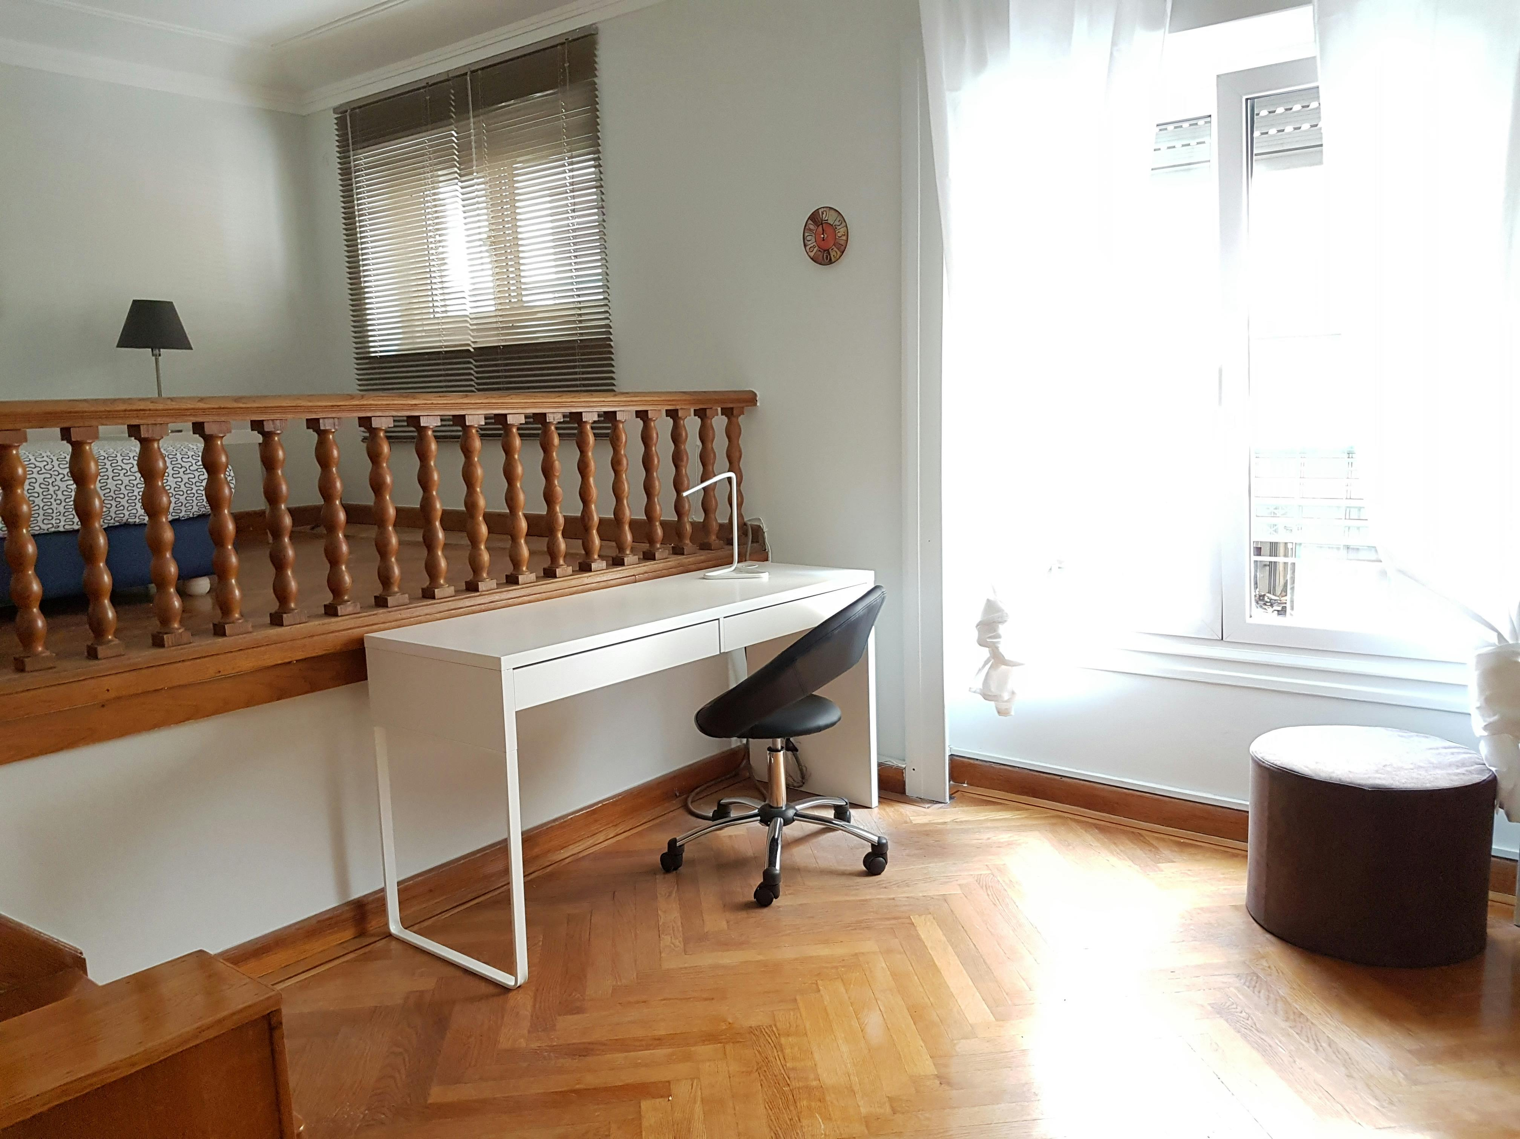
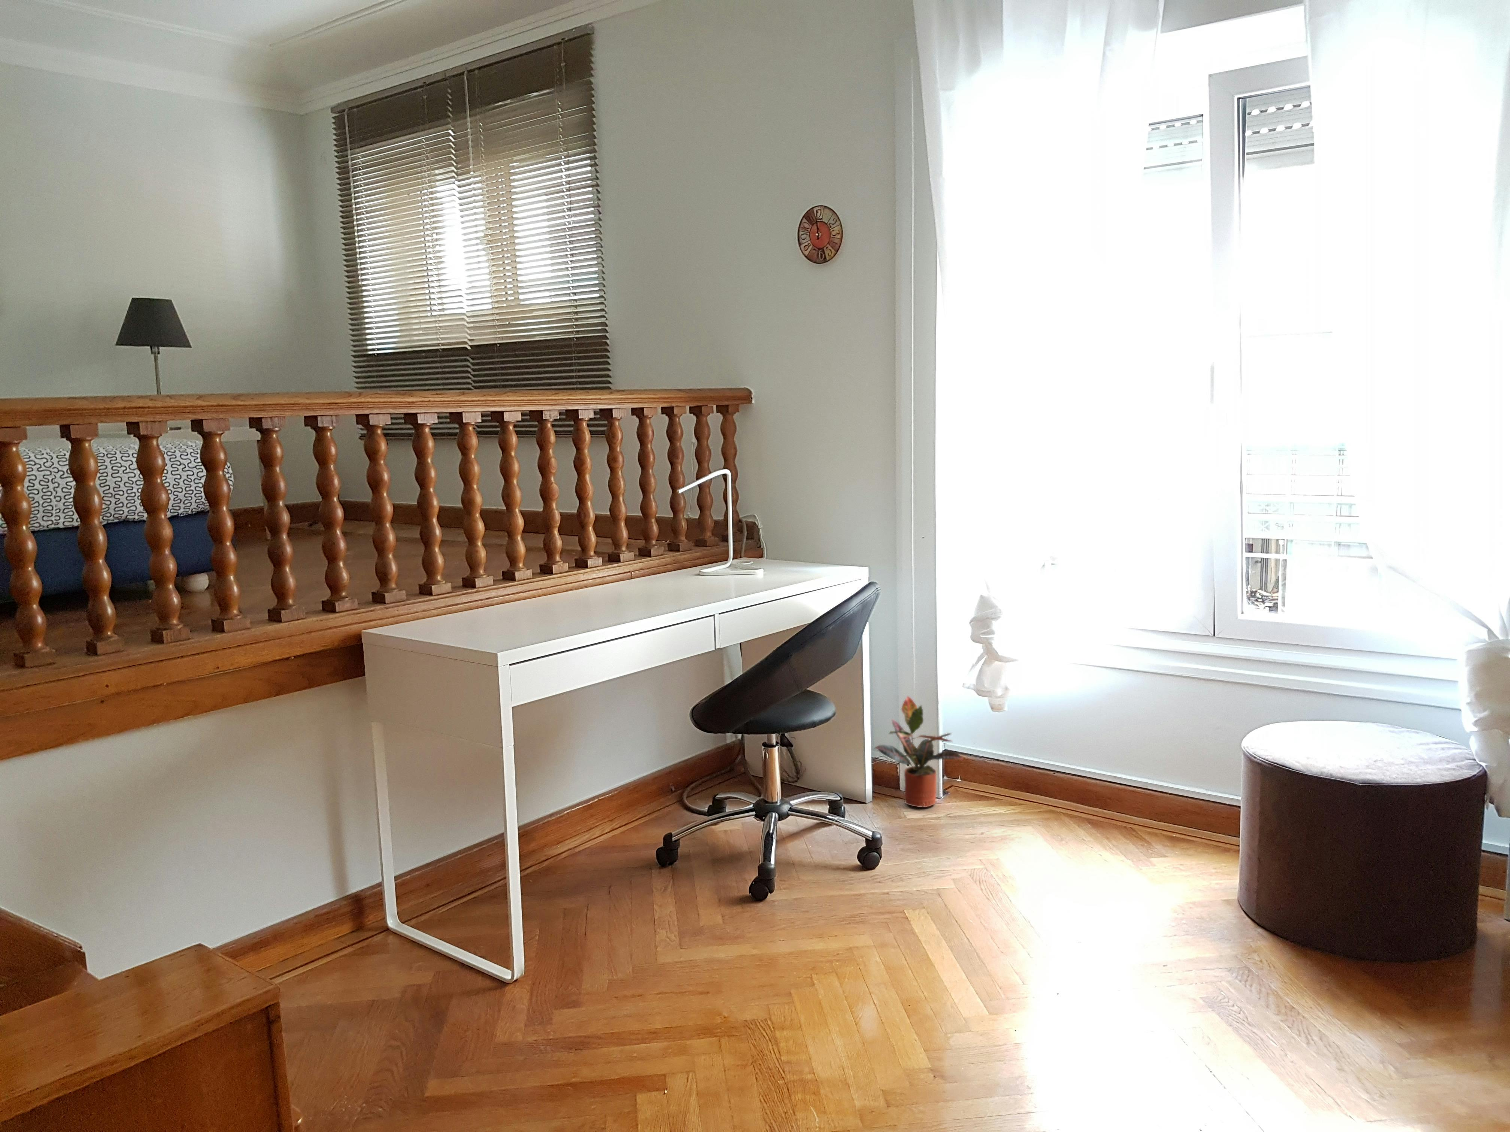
+ potted plant [874,696,963,807]
